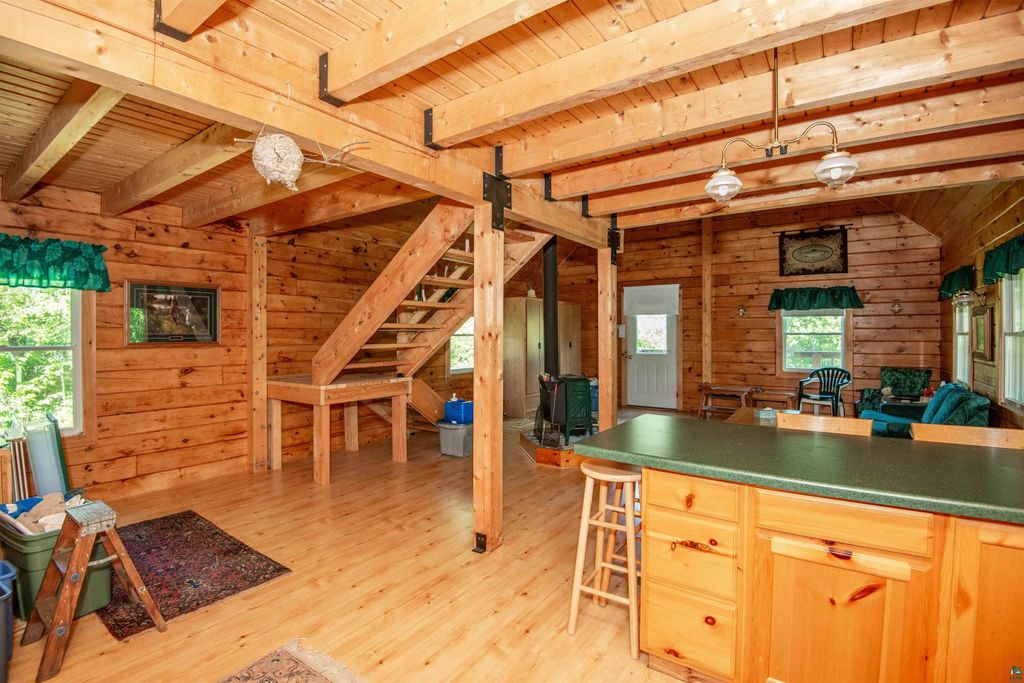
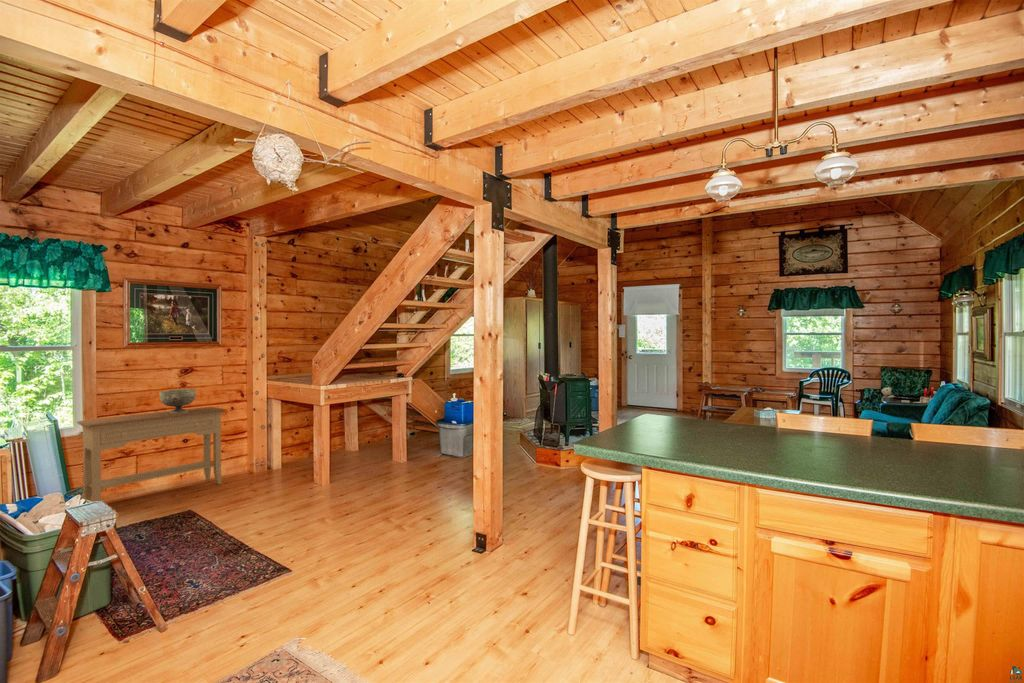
+ decorative bowl [158,388,197,413]
+ console table [76,406,228,502]
